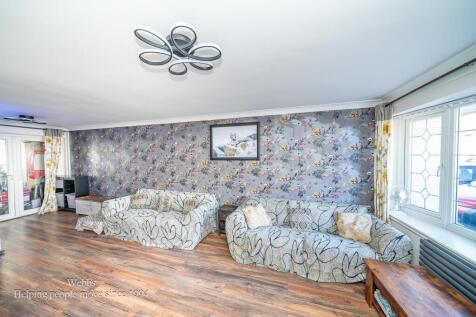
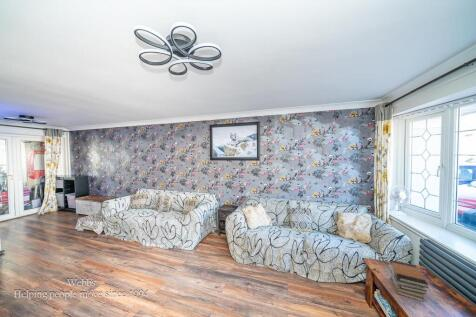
+ book stack [388,259,429,303]
